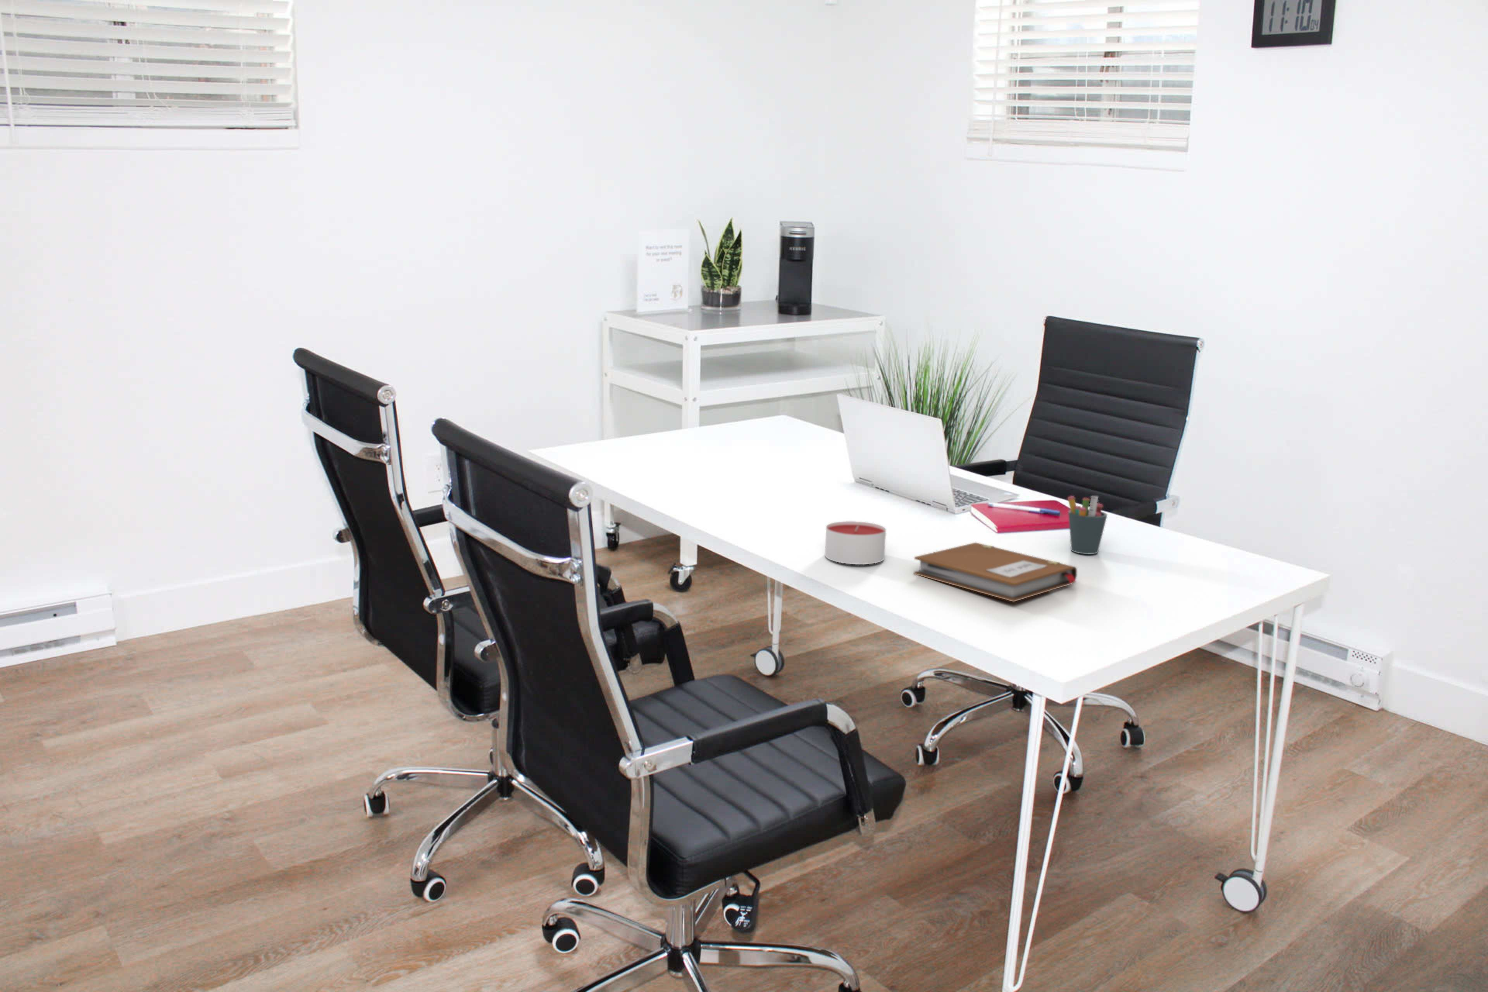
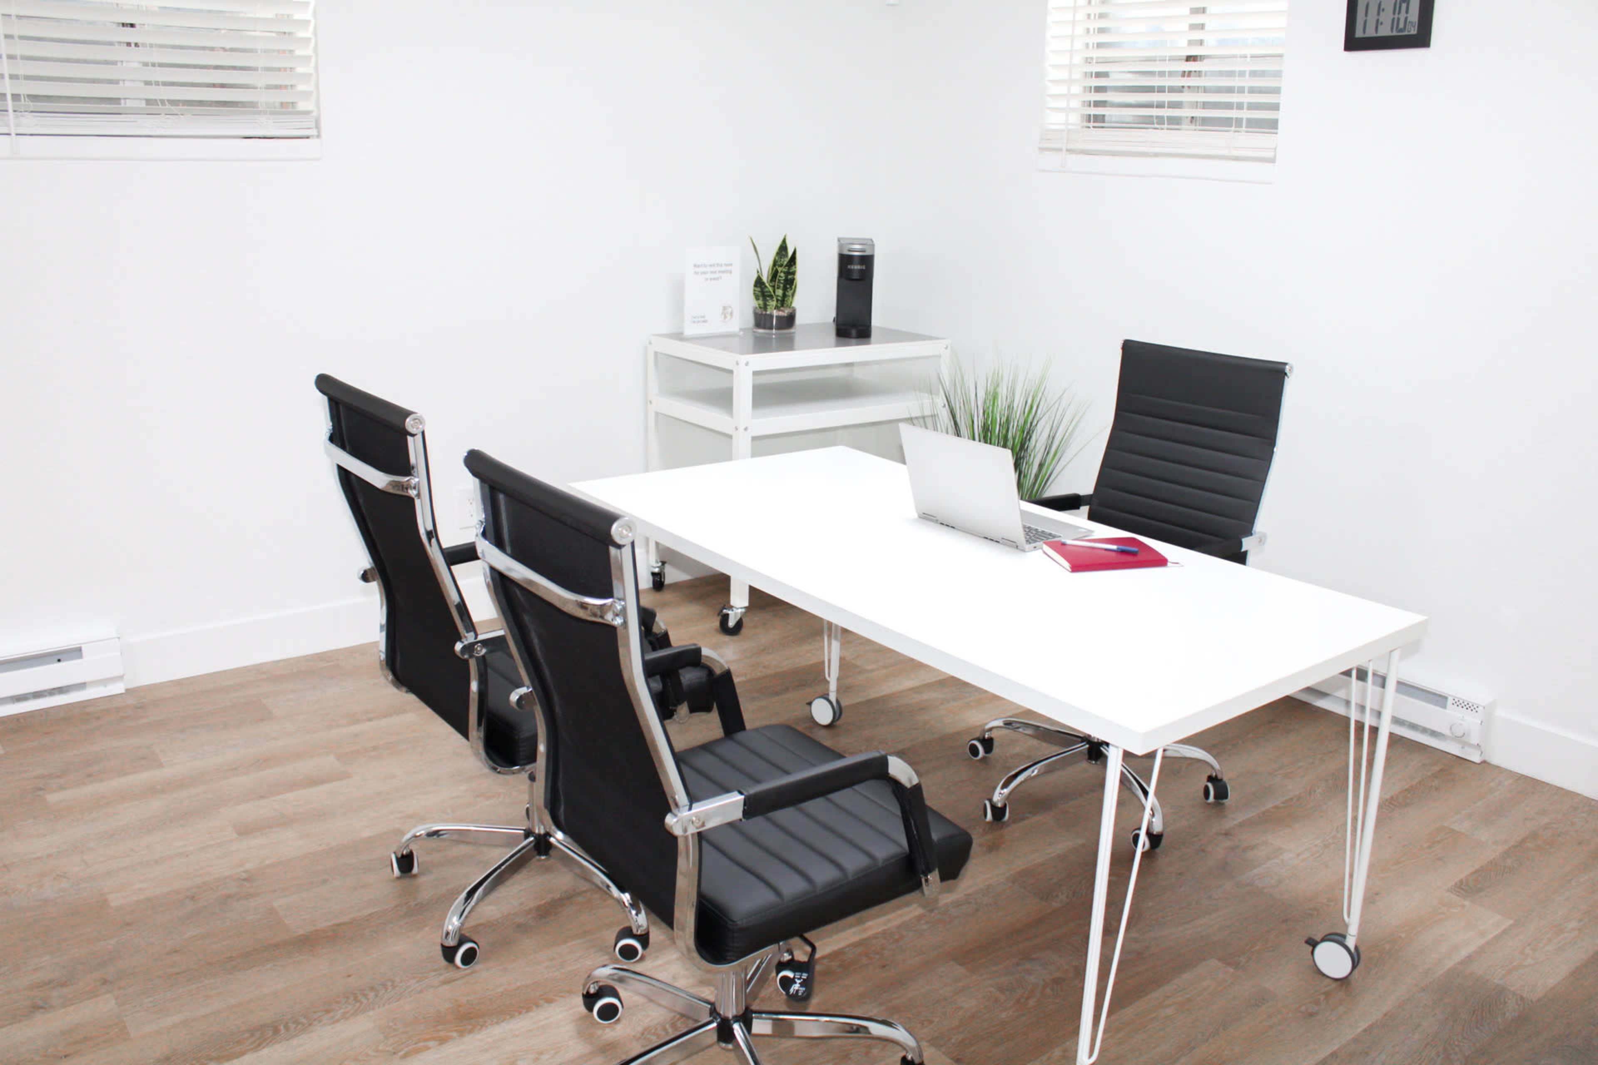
- pen holder [1067,496,1108,555]
- notebook [913,542,1077,602]
- candle [825,520,887,565]
